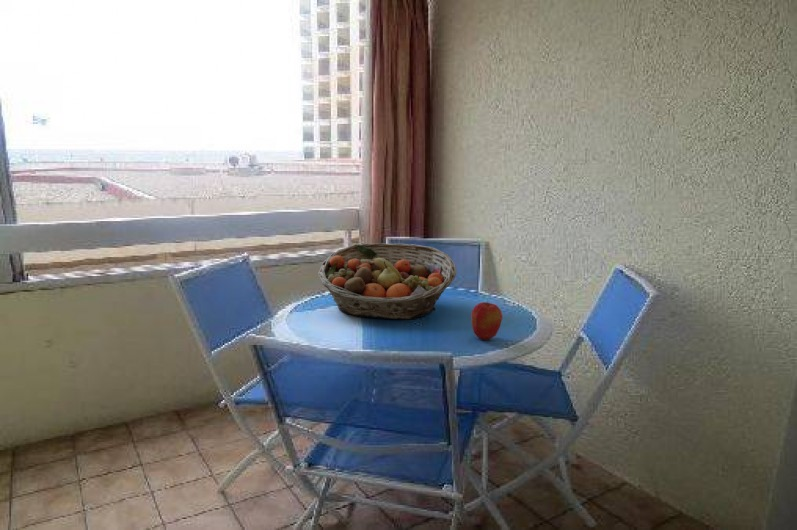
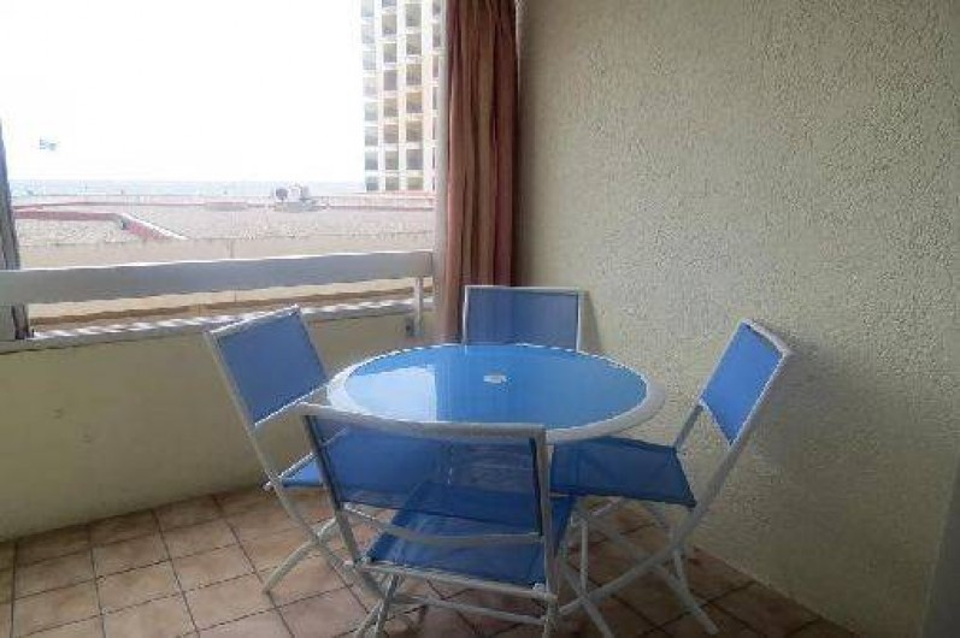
- apple [470,301,504,341]
- fruit basket [317,242,457,320]
